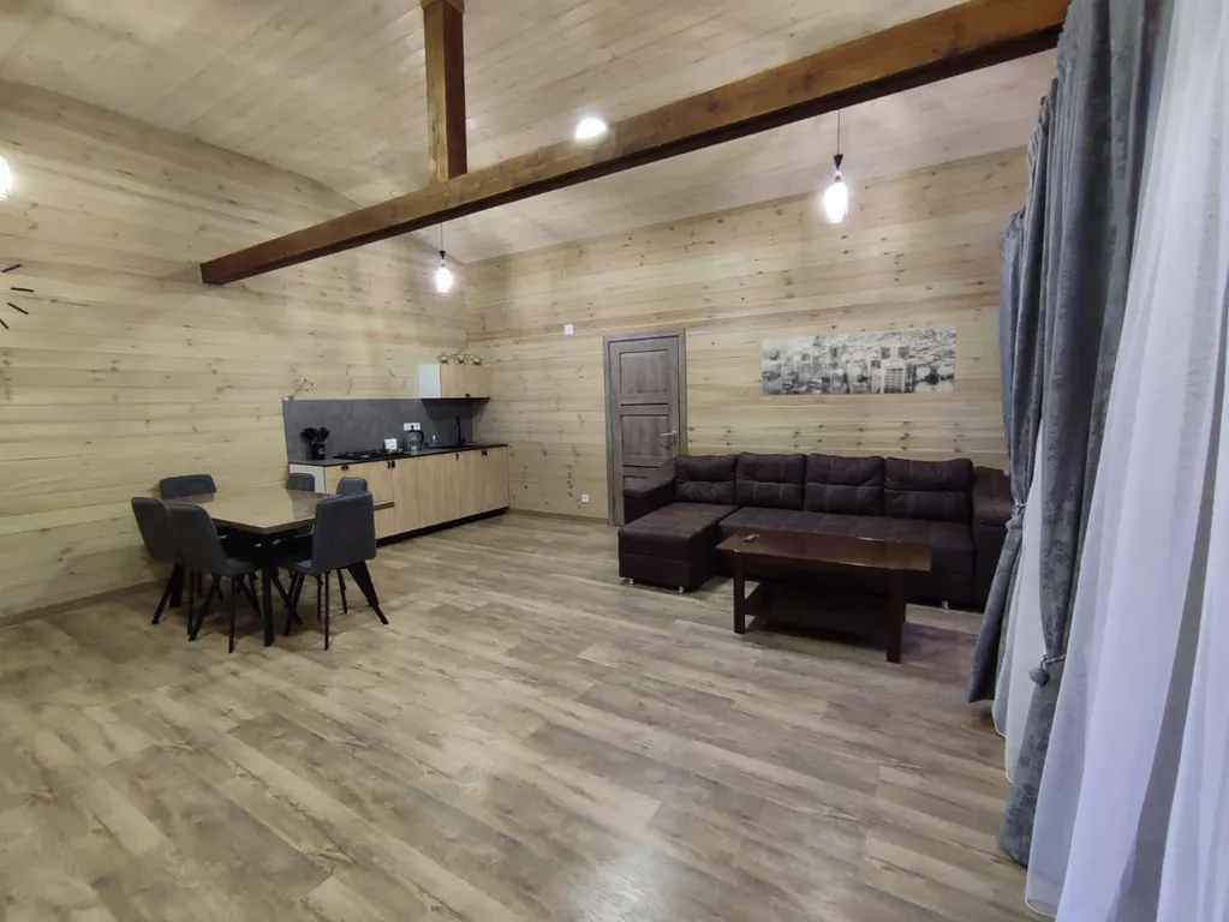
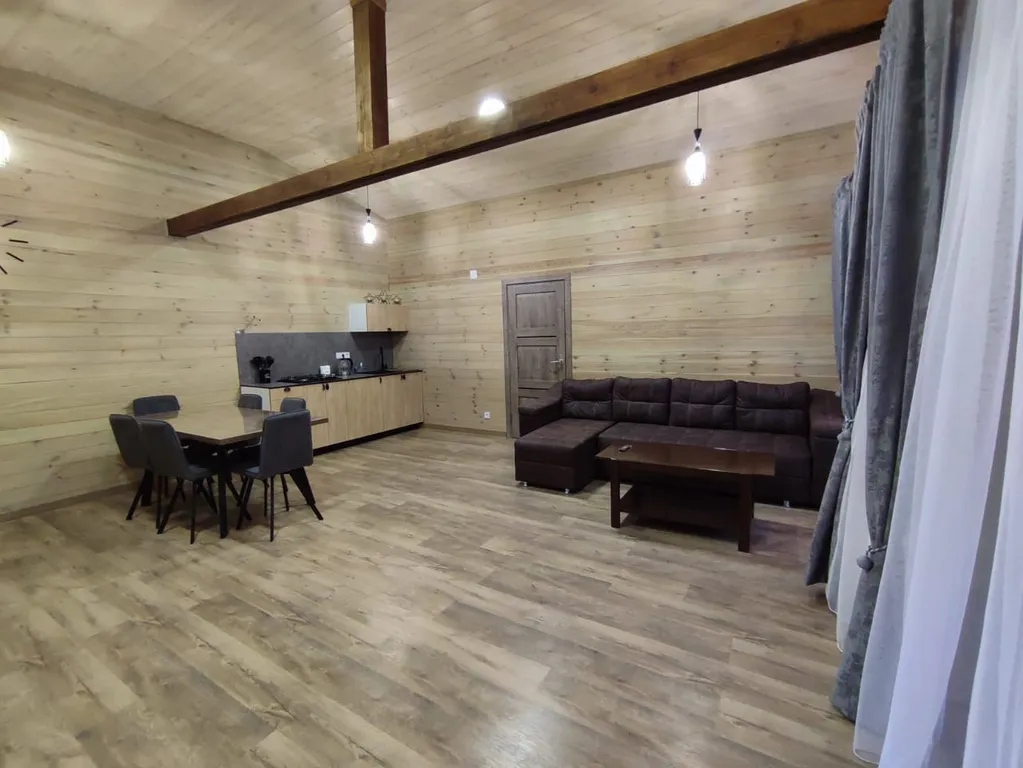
- wall art [760,325,957,396]
